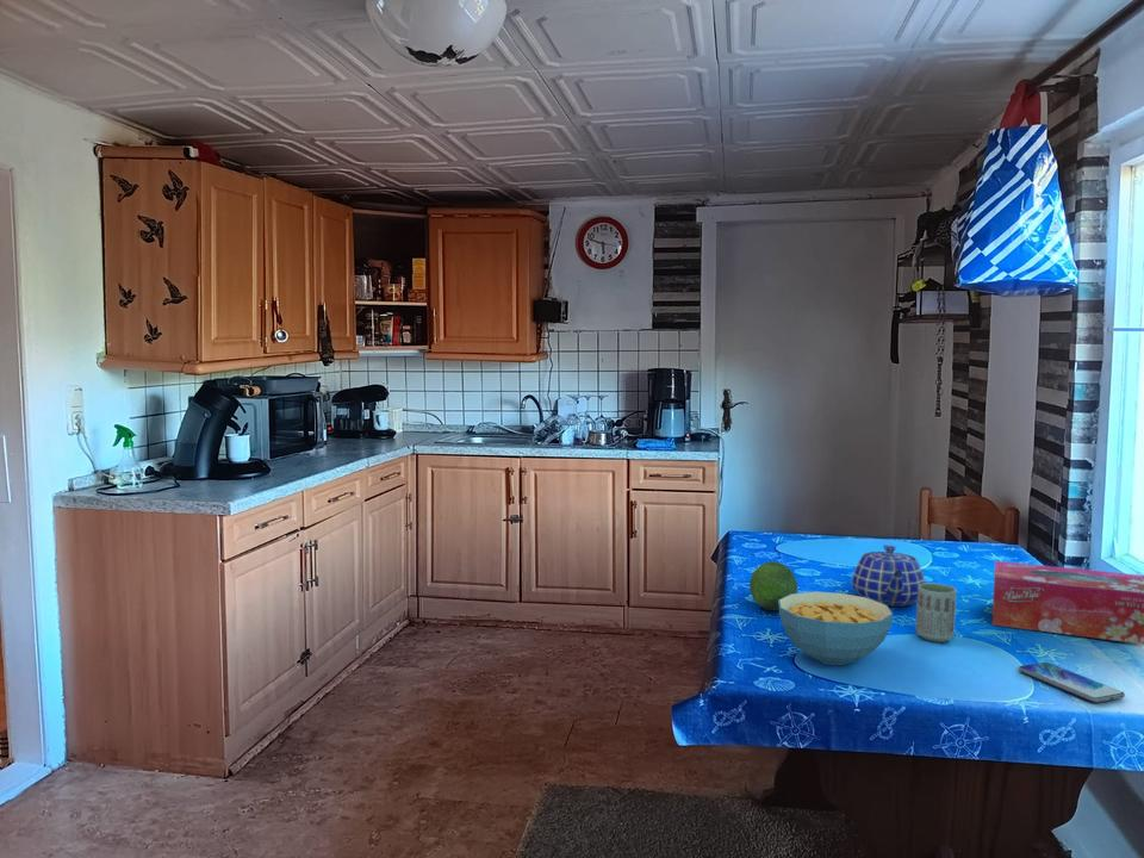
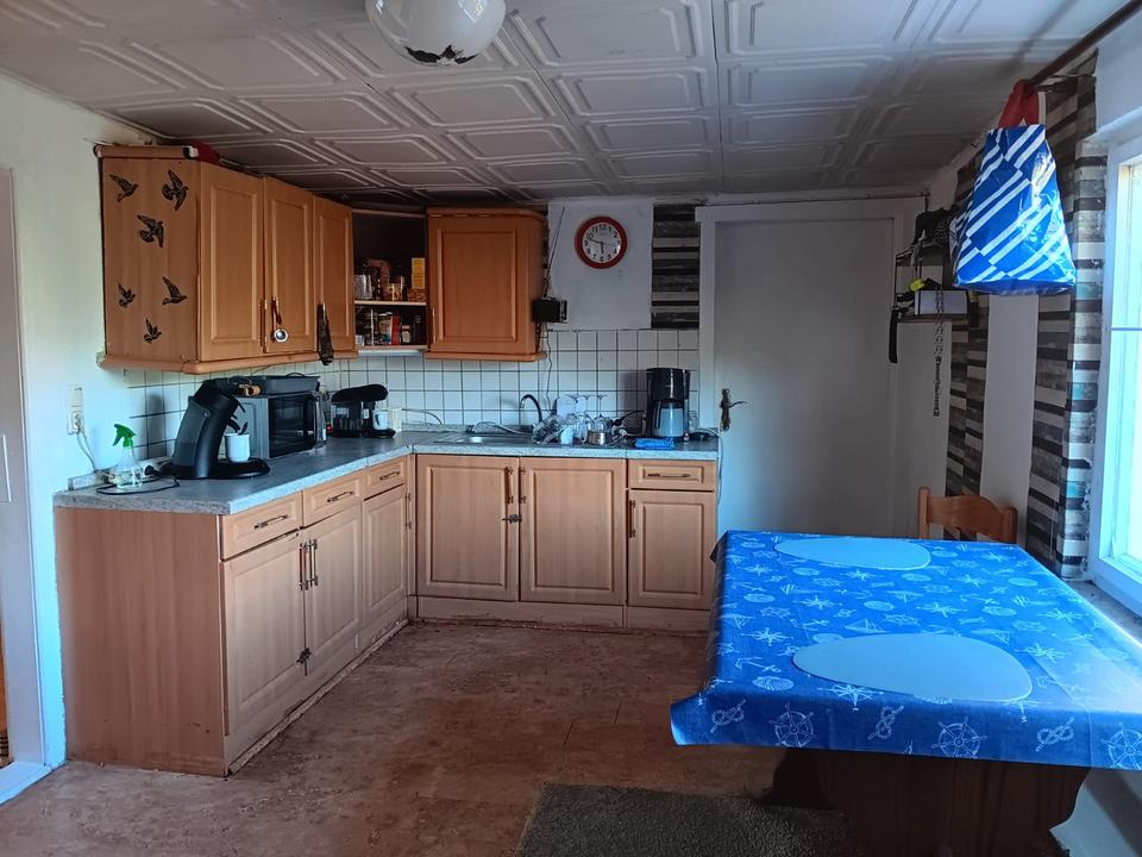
- cup [915,582,958,644]
- fruit [748,560,798,611]
- cereal bowl [778,591,894,666]
- teapot [851,545,926,607]
- tissue box [991,560,1144,646]
- smartphone [1018,661,1126,703]
